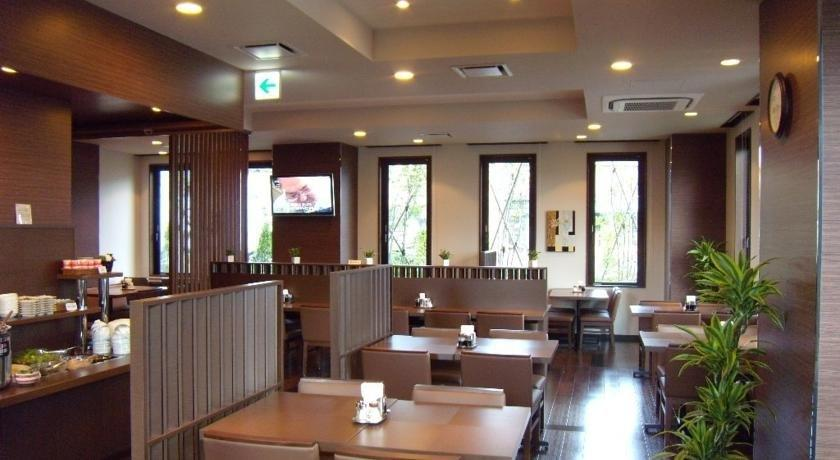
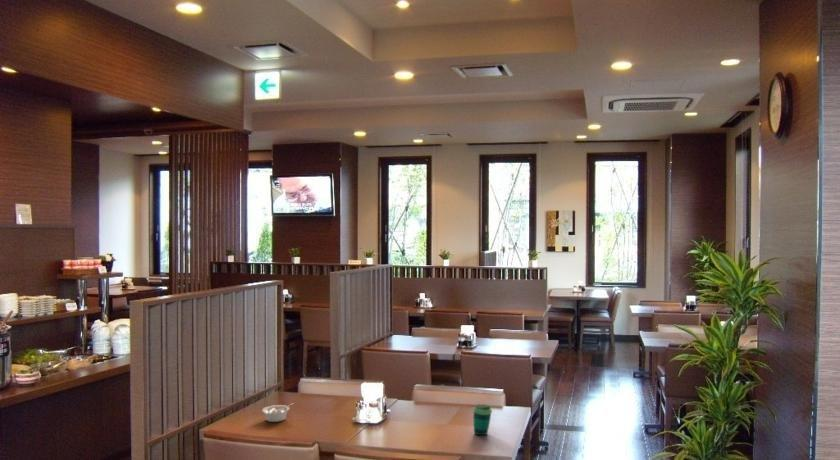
+ legume [261,402,294,423]
+ cup [472,403,493,436]
